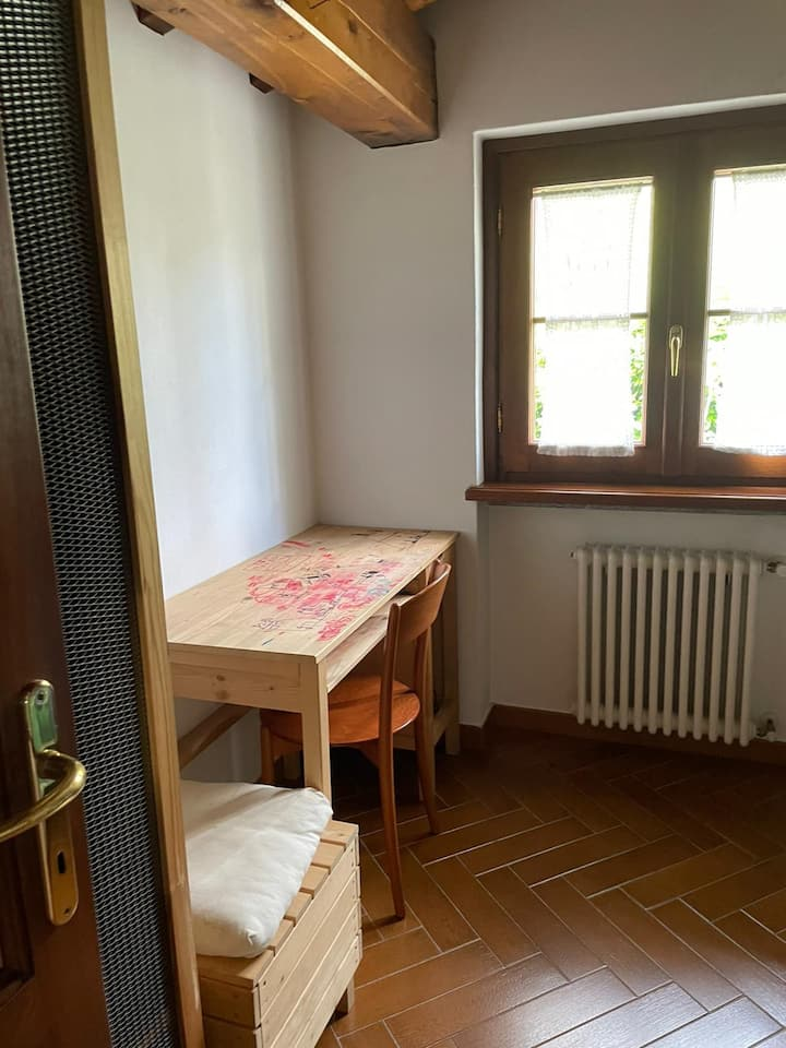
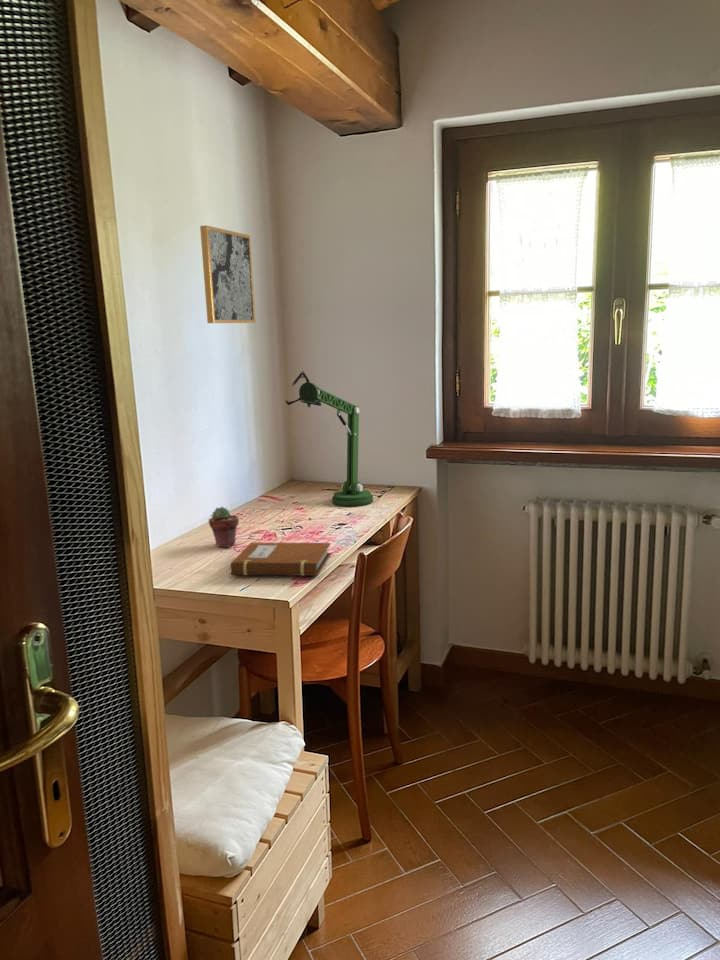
+ notebook [228,541,332,577]
+ potted succulent [208,506,240,548]
+ desk lamp [284,370,374,508]
+ wall art [199,224,256,324]
